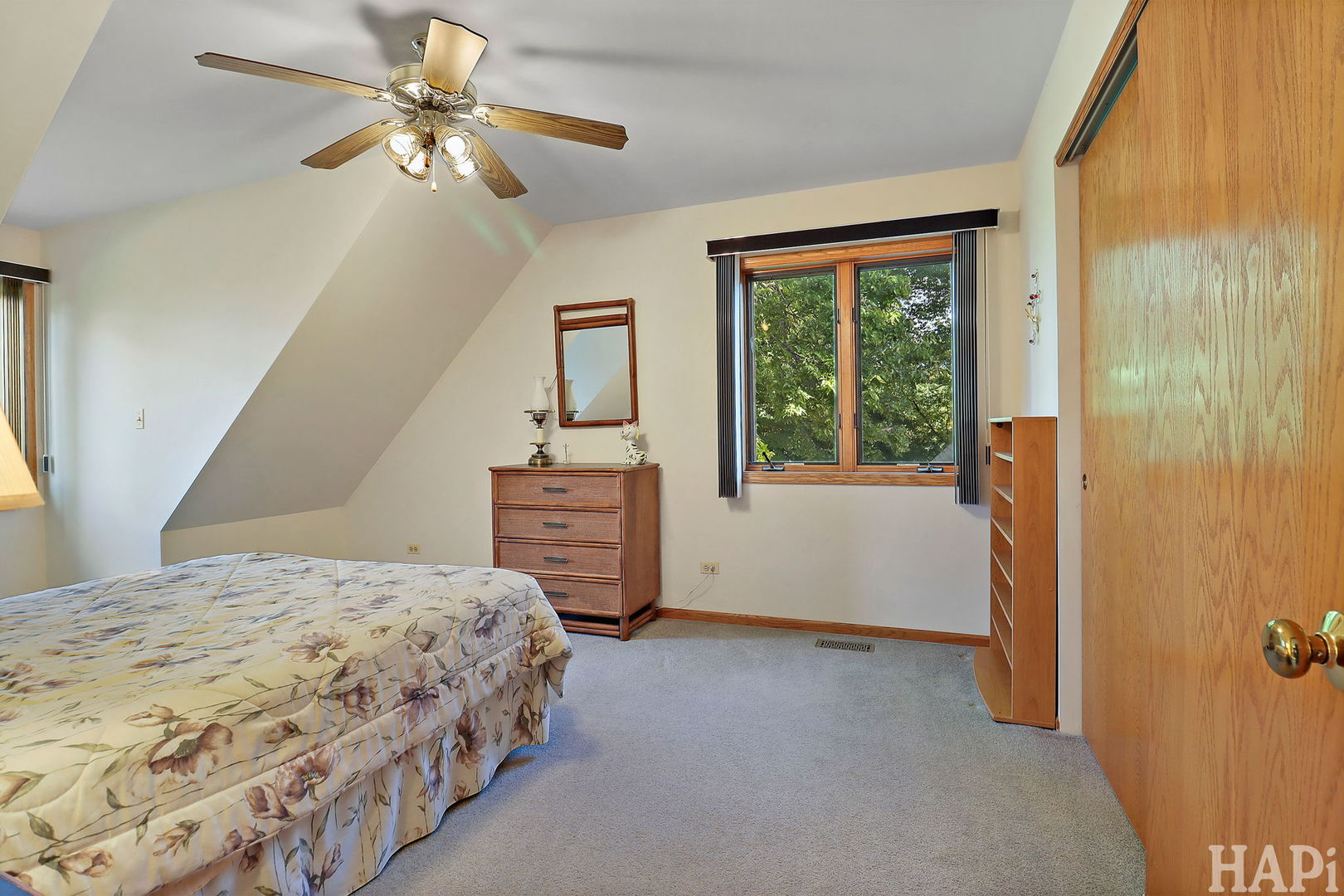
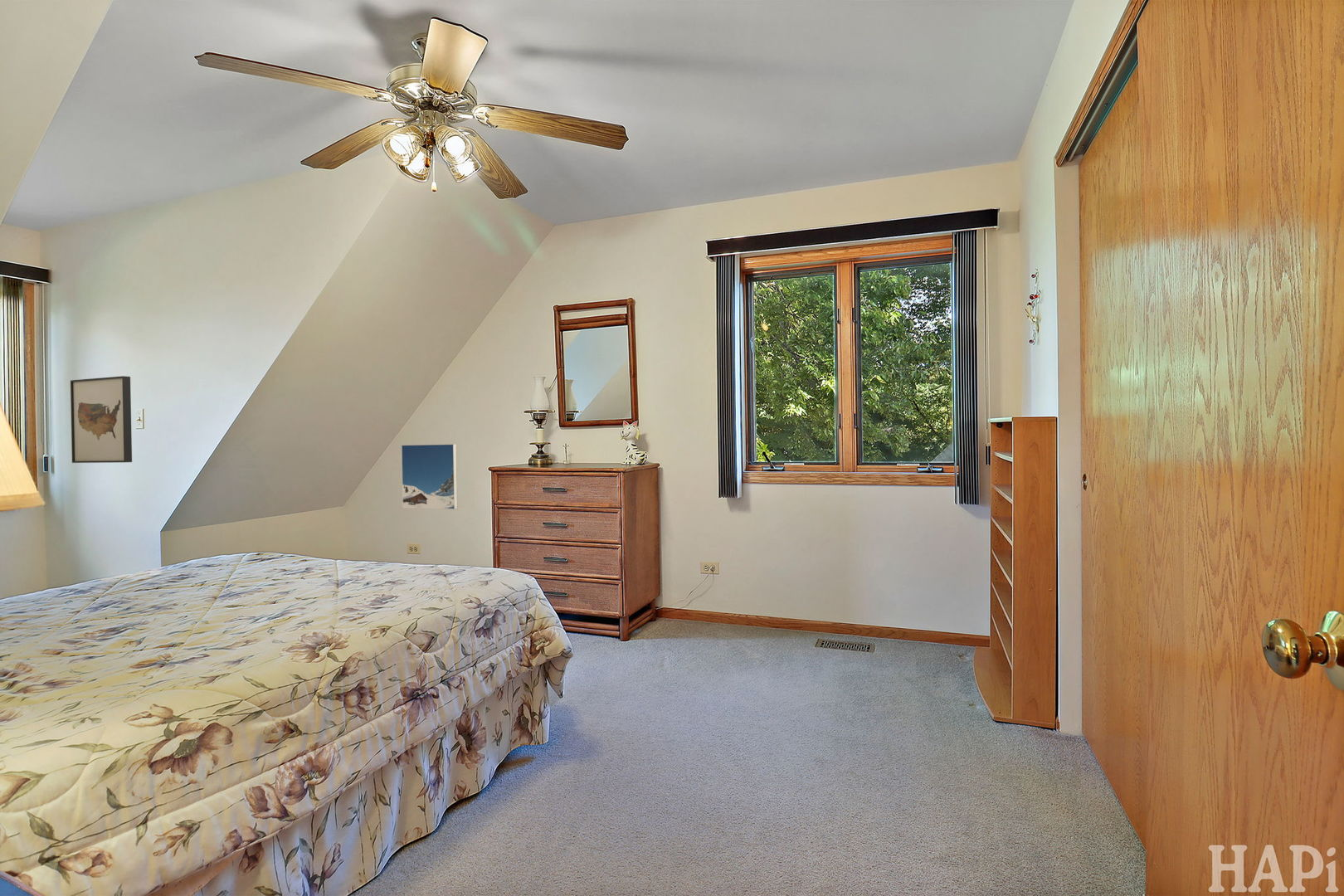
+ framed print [401,443,458,510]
+ wall art [70,375,133,464]
